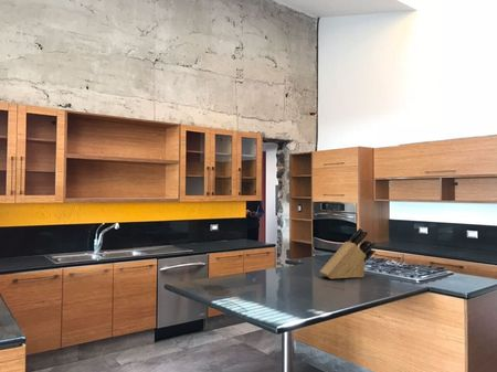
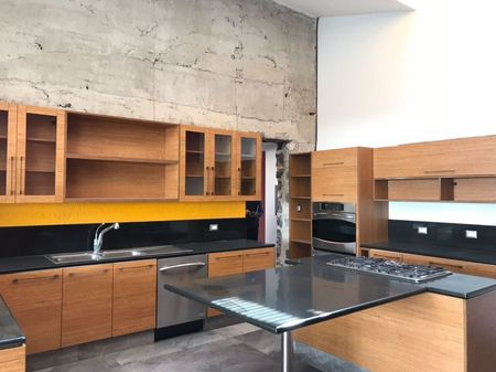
- knife block [319,226,378,280]
